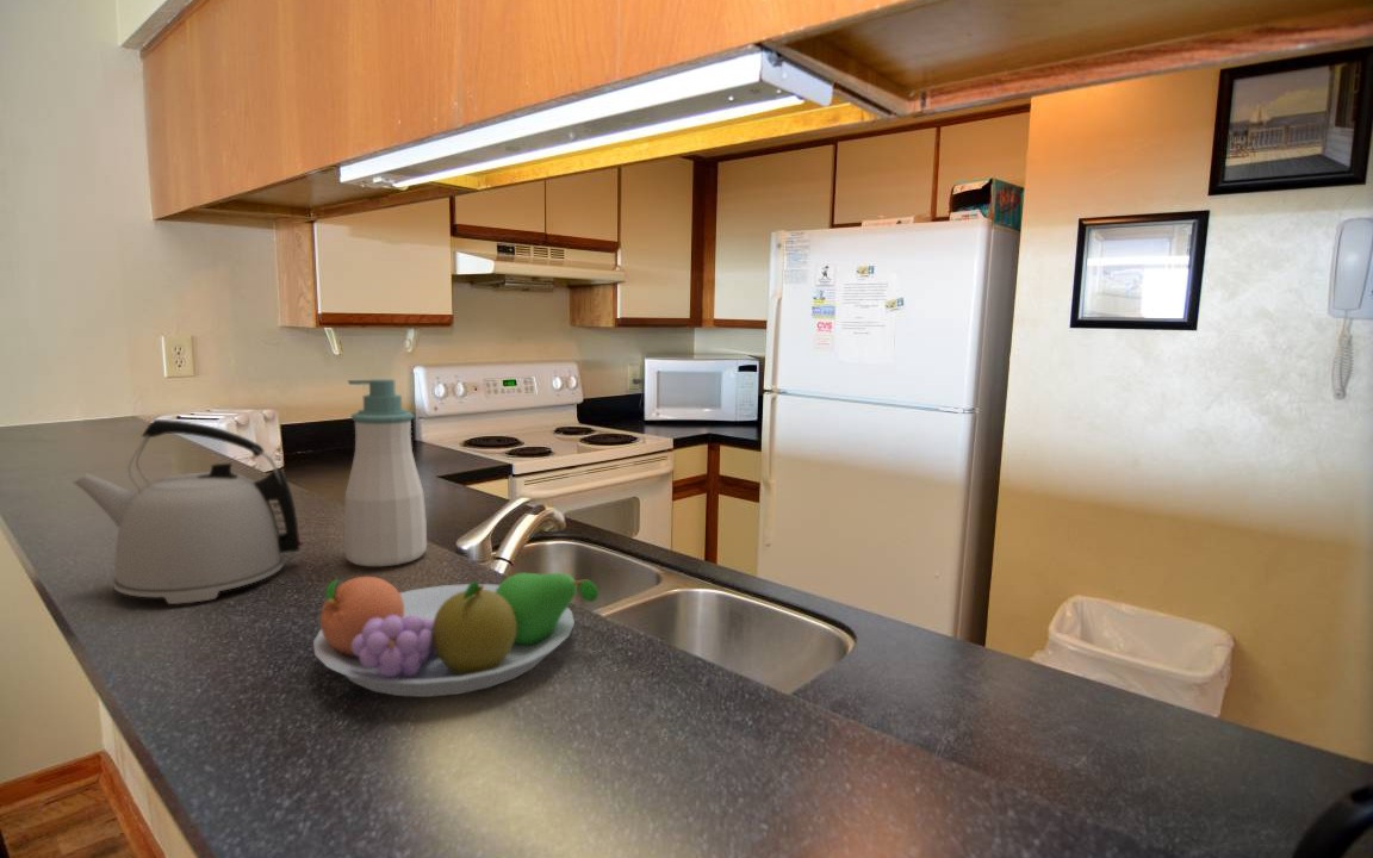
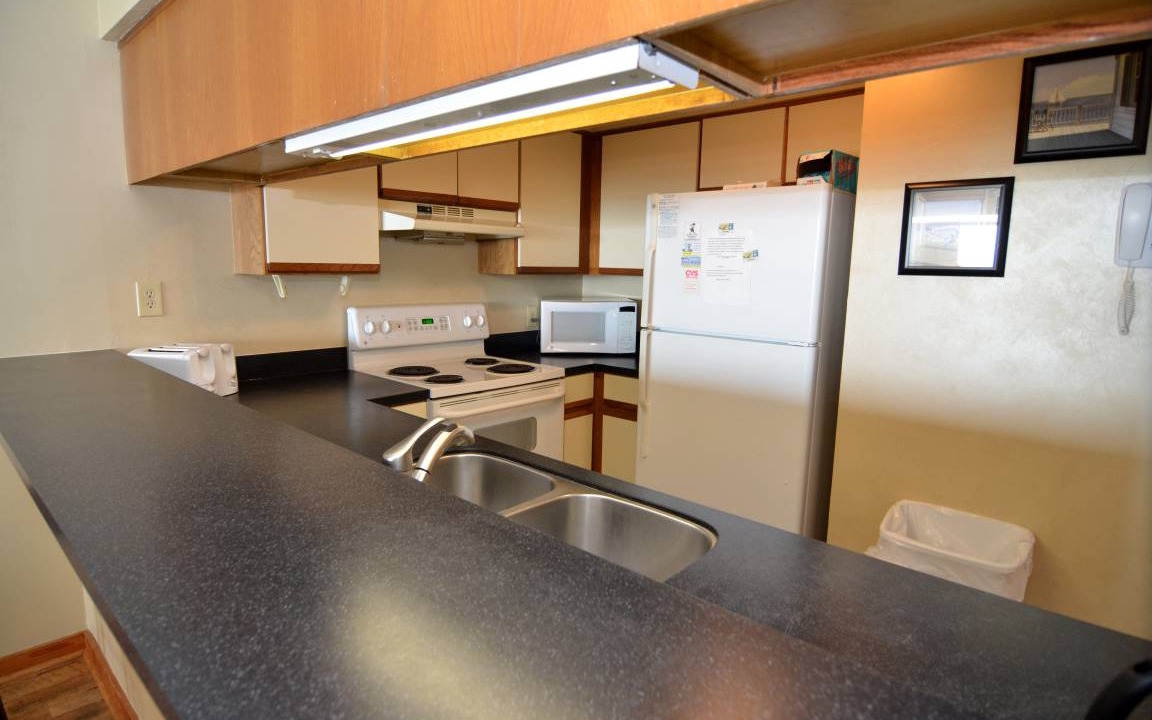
- fruit bowl [312,572,599,698]
- kettle [70,418,303,605]
- soap bottle [343,378,428,567]
